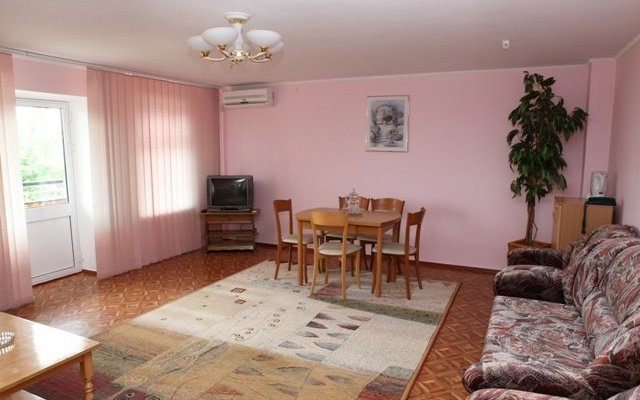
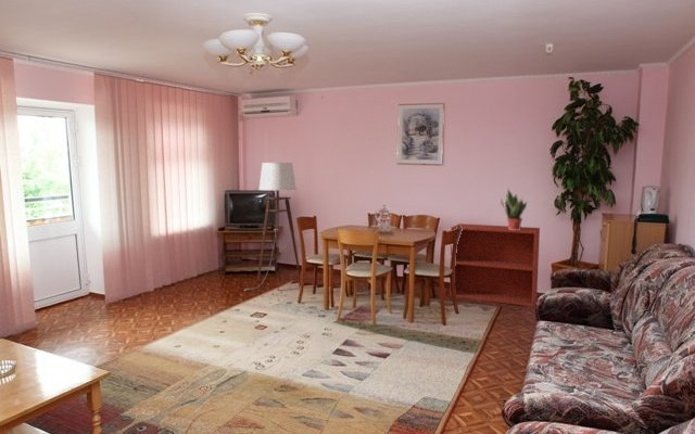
+ floor lamp [243,162,302,292]
+ tv stand [448,222,541,307]
+ potted plant [501,188,528,230]
